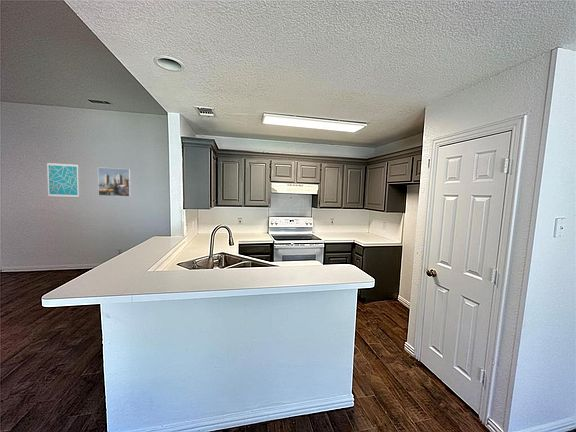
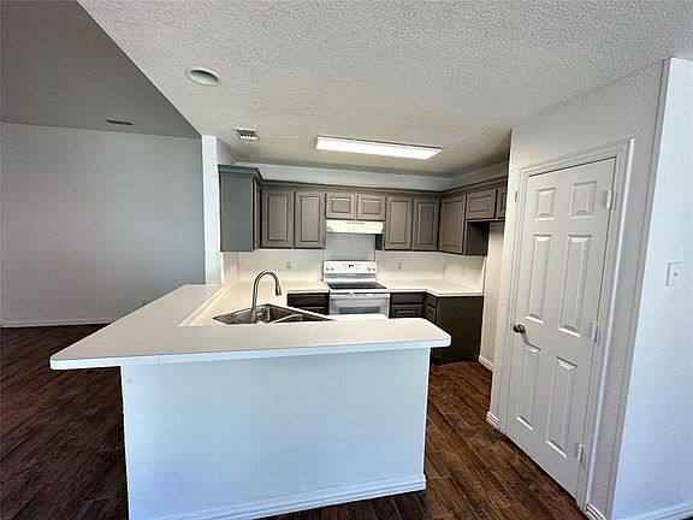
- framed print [97,166,131,198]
- wall art [46,161,80,199]
